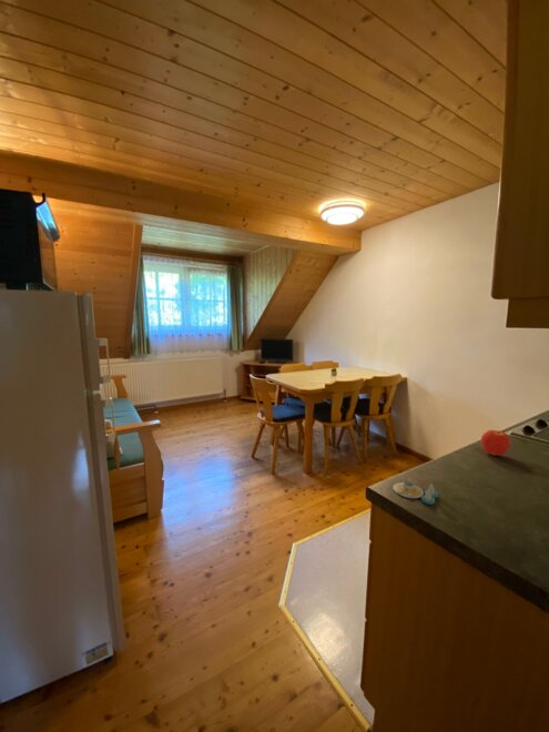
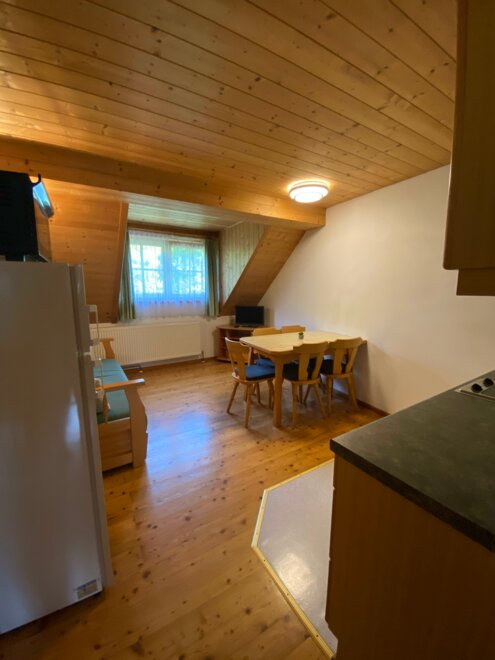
- salt and pepper shaker set [392,476,439,506]
- apple [480,429,511,457]
